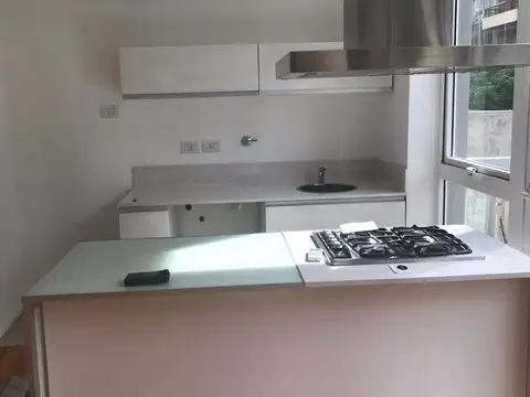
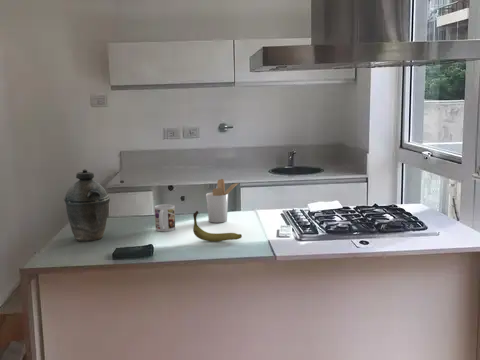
+ kettle [63,168,111,242]
+ utensil holder [205,178,240,224]
+ banana [192,210,243,243]
+ mug [154,203,176,232]
